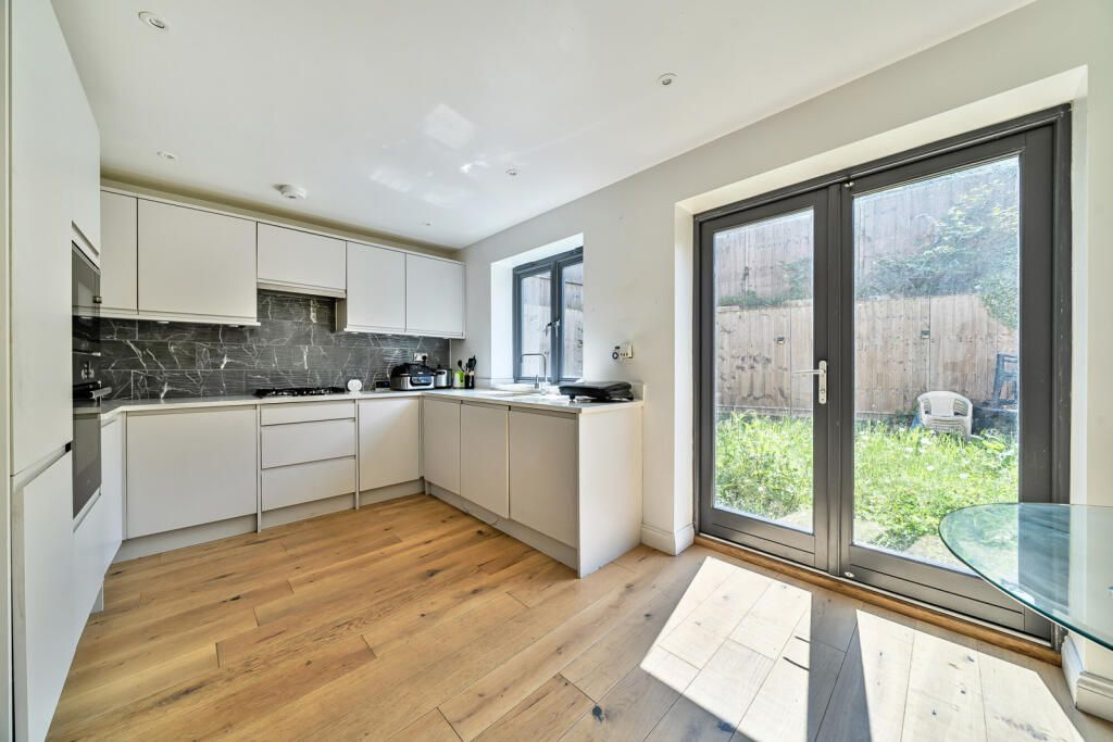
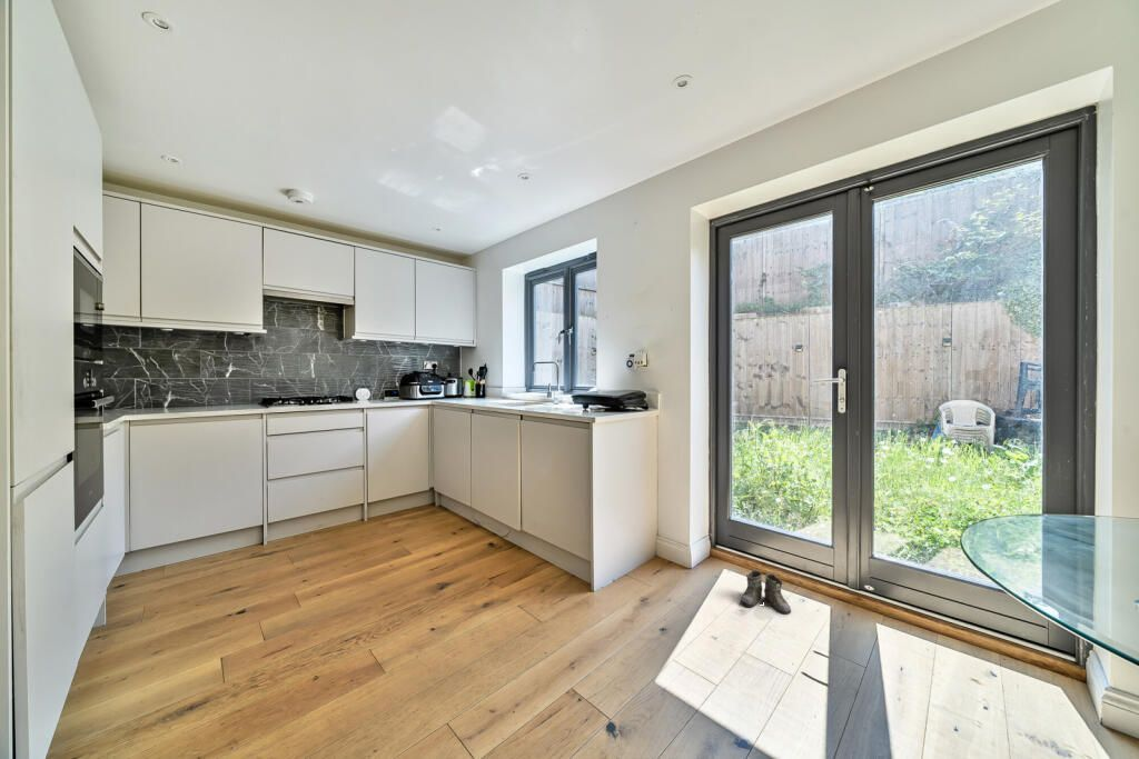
+ boots [737,569,792,616]
